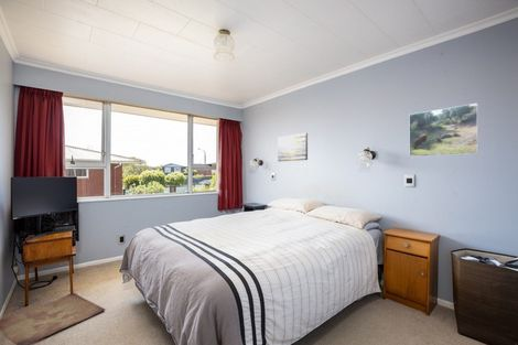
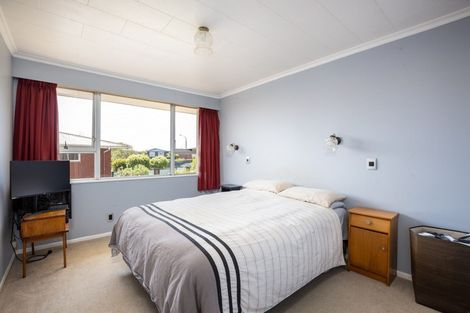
- wall art [277,132,309,162]
- rug [0,292,106,345]
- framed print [408,103,479,158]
